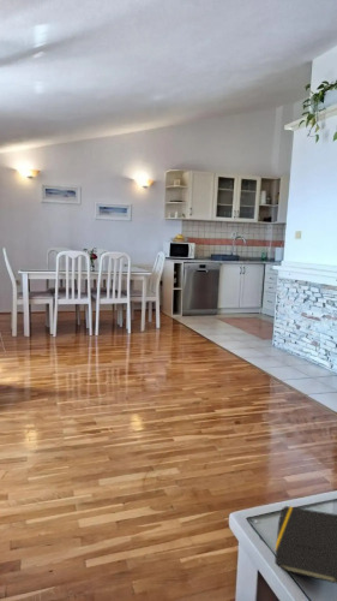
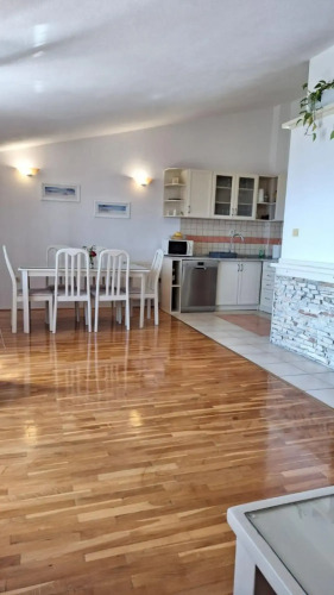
- notepad [273,505,337,584]
